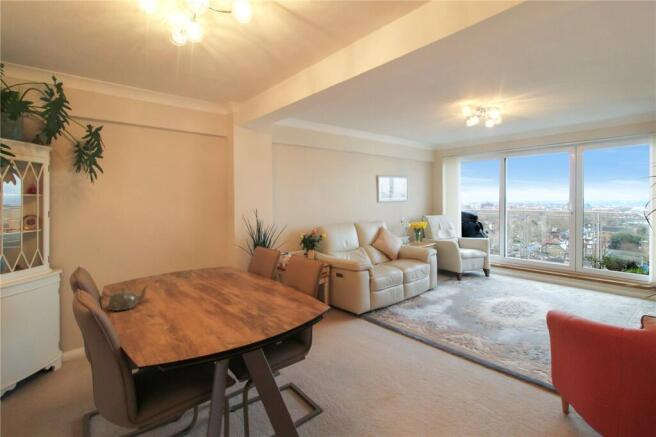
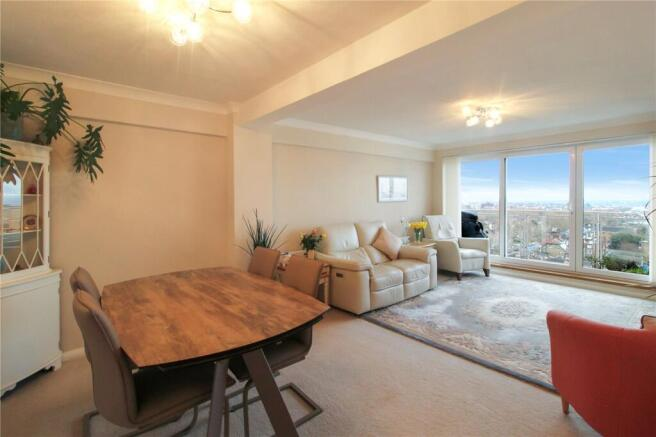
- teapot [99,284,150,312]
